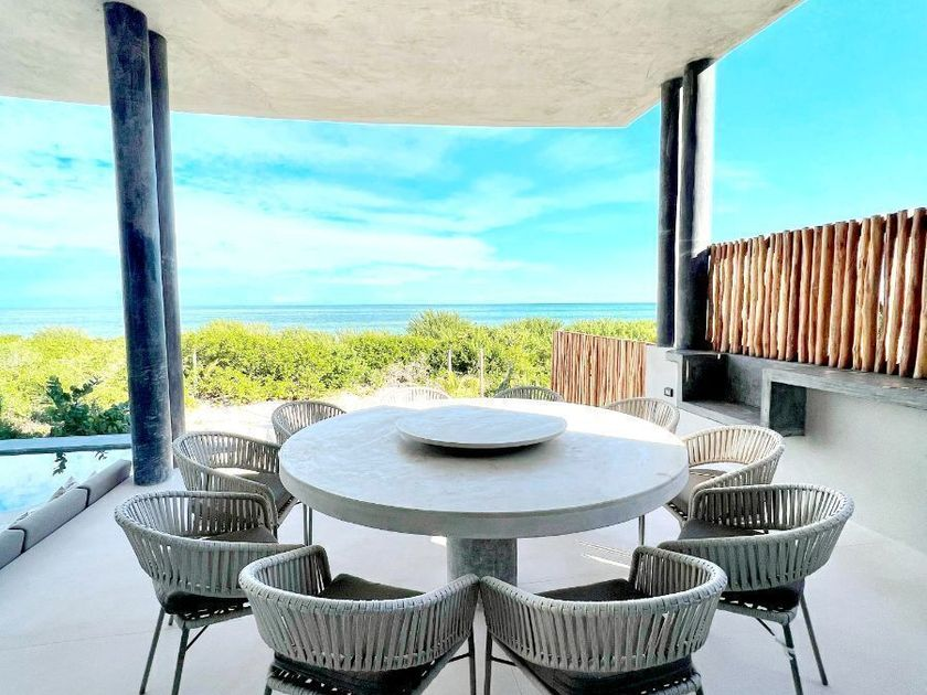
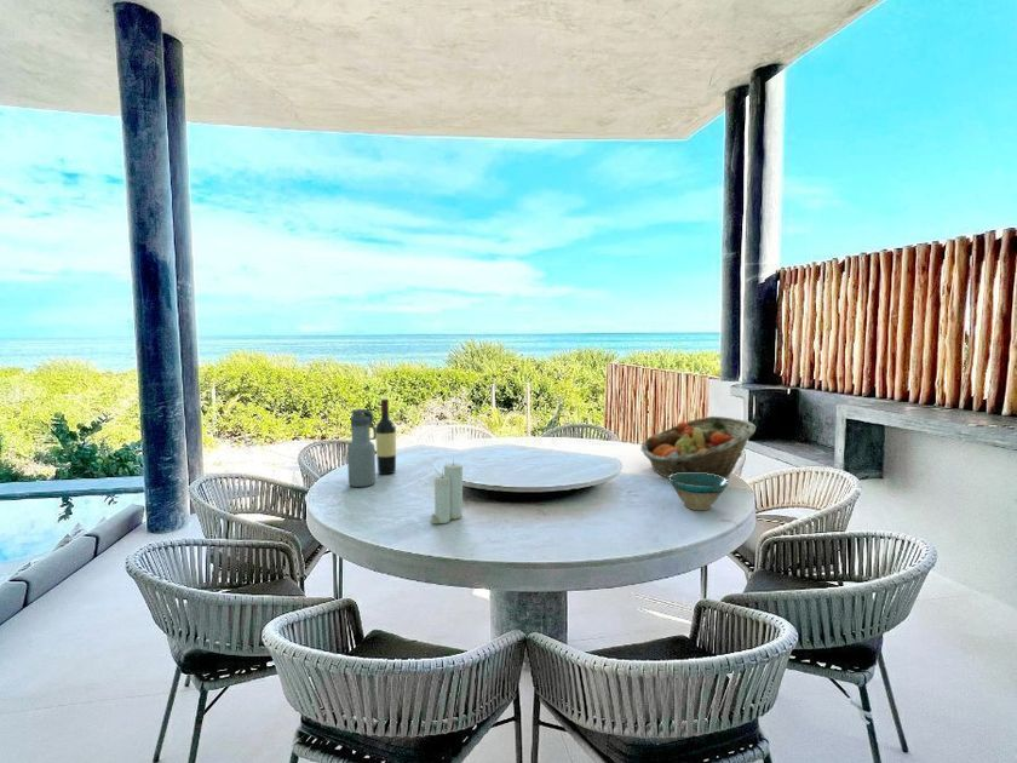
+ wine bottle [374,397,397,475]
+ bowl [668,474,730,511]
+ water bottle [346,408,377,488]
+ candle [430,458,464,526]
+ fruit basket [639,415,757,480]
